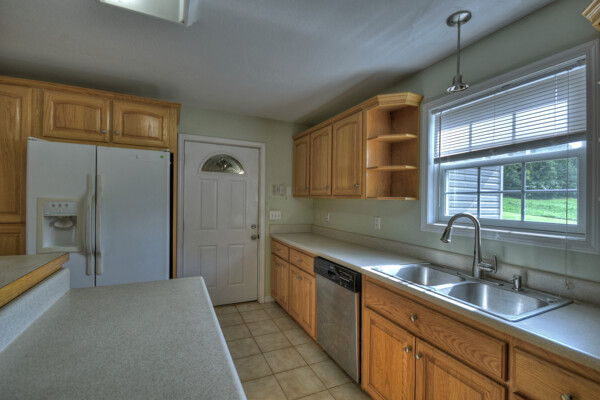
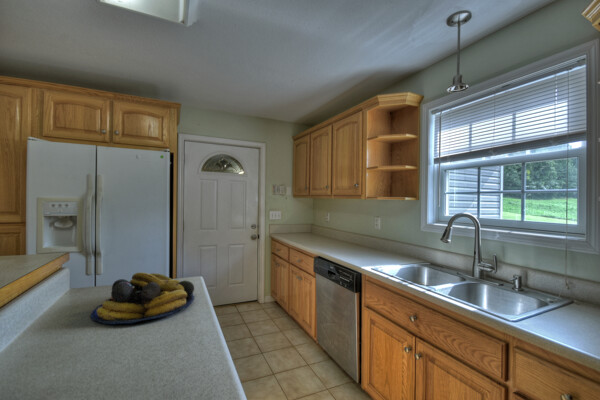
+ fruit bowl [90,271,196,326]
